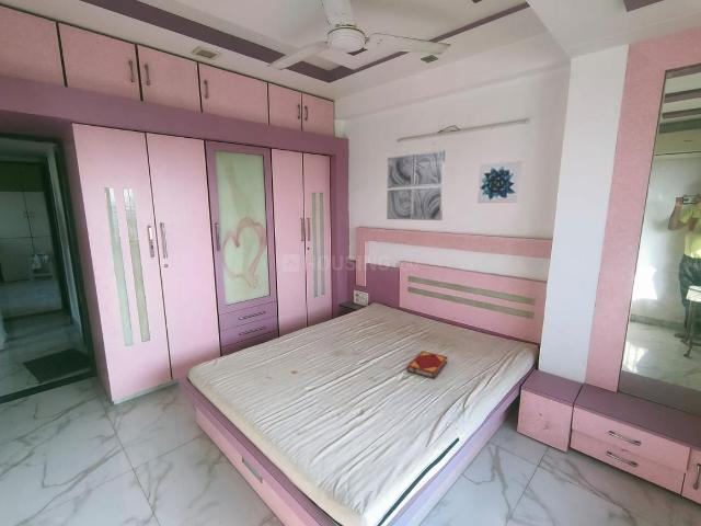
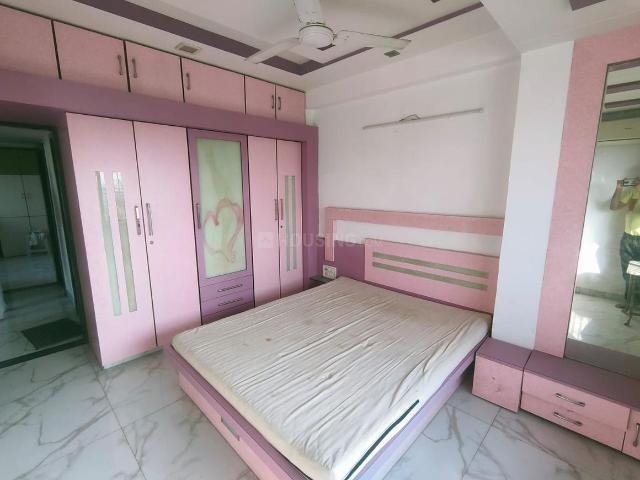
- hardback book [405,350,449,380]
- wall art [476,160,522,204]
- wall art [386,149,446,221]
